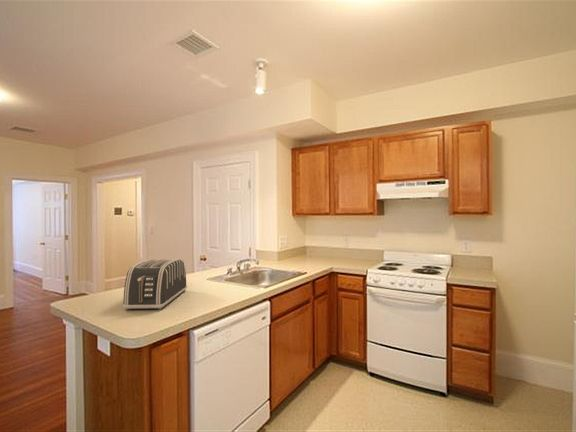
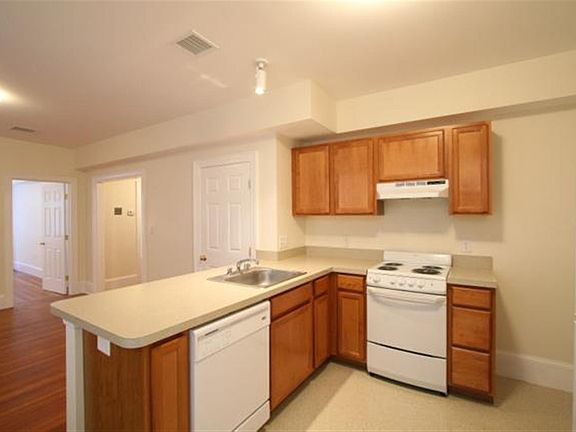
- toaster [122,258,188,311]
